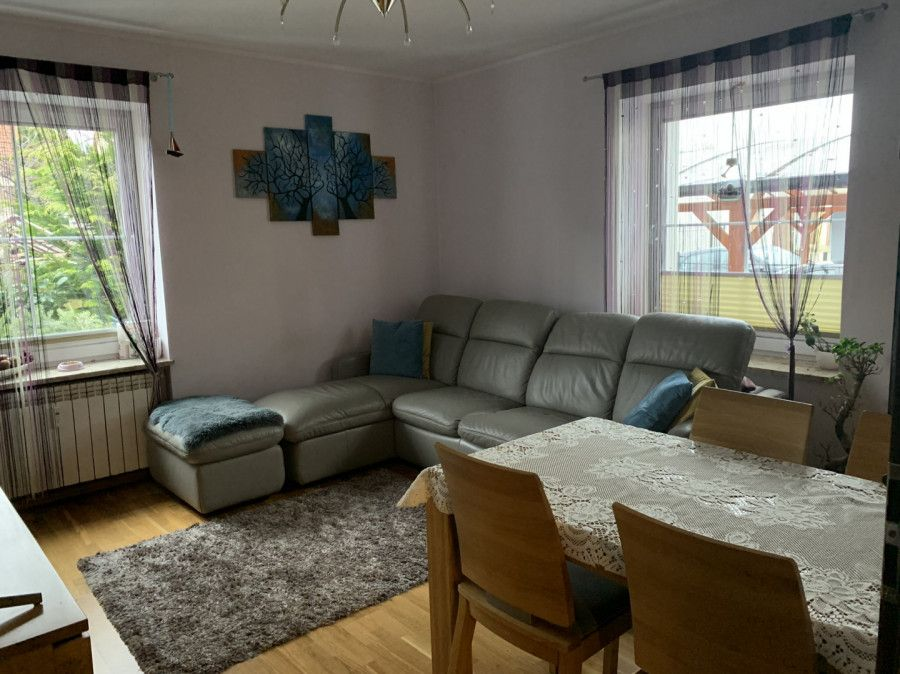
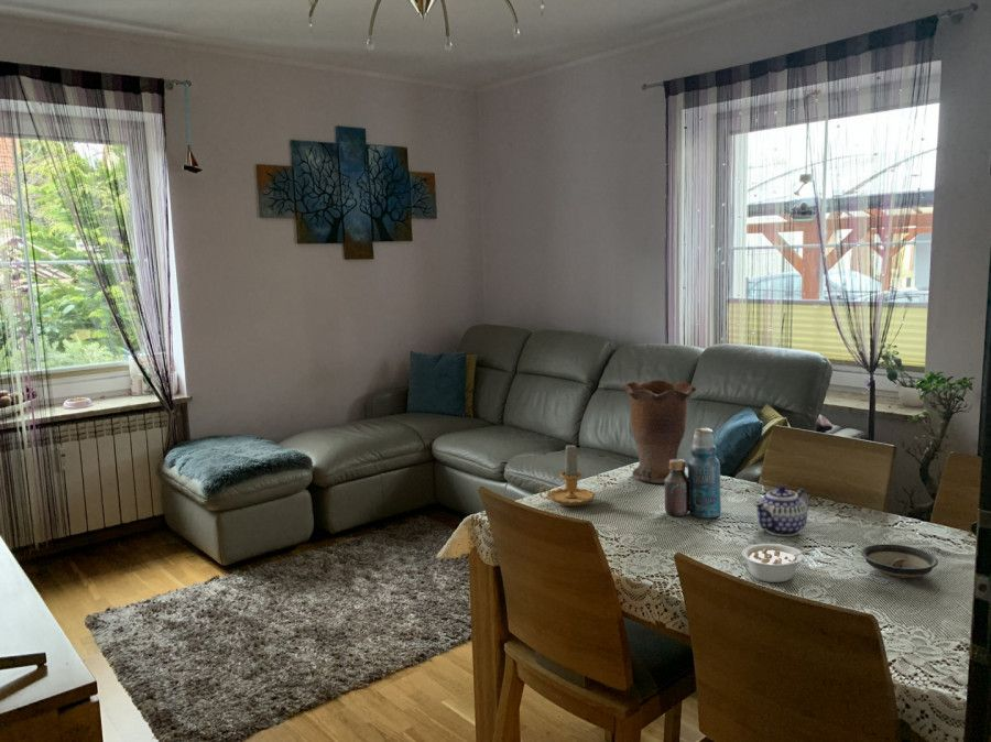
+ candle [538,441,596,506]
+ teapot [752,484,810,537]
+ vase [621,379,697,484]
+ saucer [860,543,939,579]
+ bottle [664,426,722,519]
+ legume [741,543,817,583]
